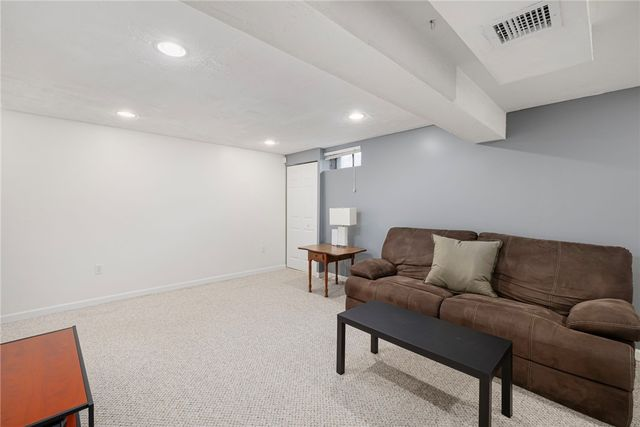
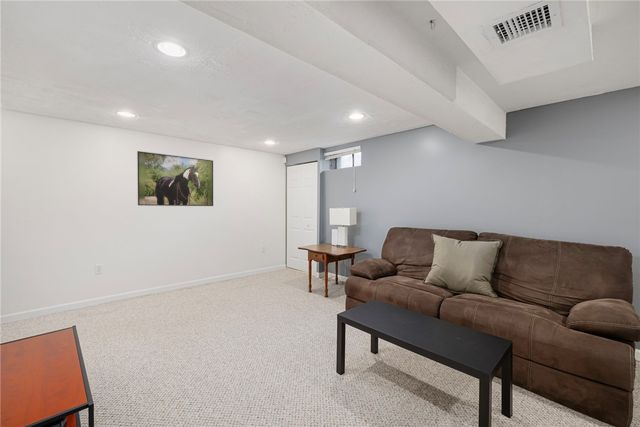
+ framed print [136,150,214,207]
